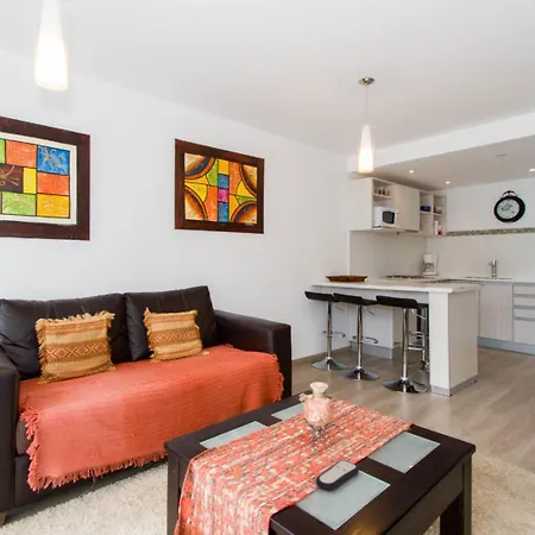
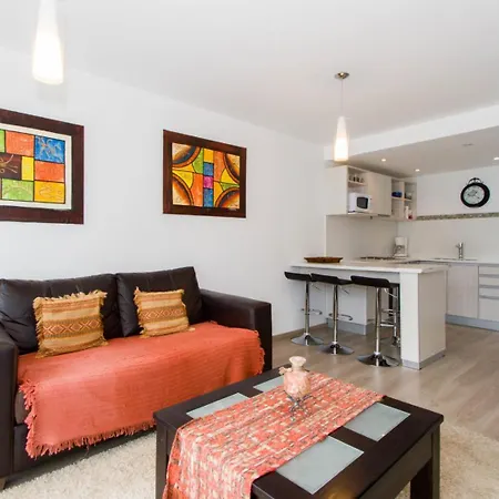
- remote control [315,459,360,491]
